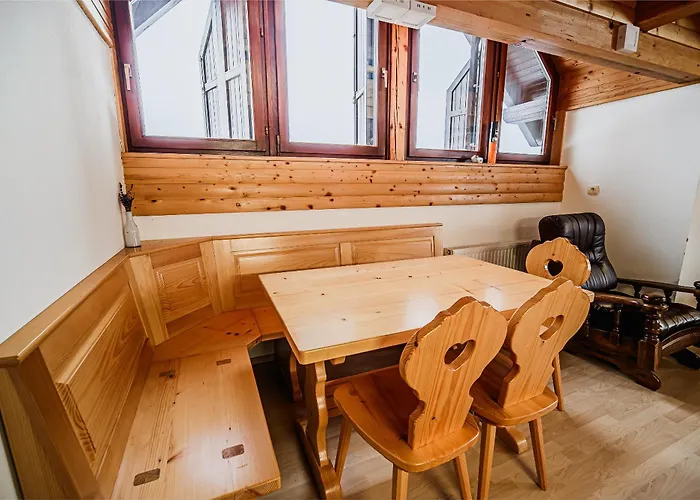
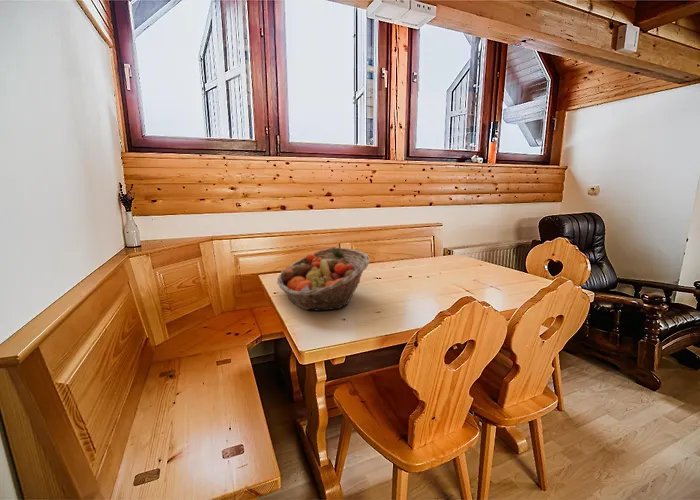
+ fruit basket [276,246,370,312]
